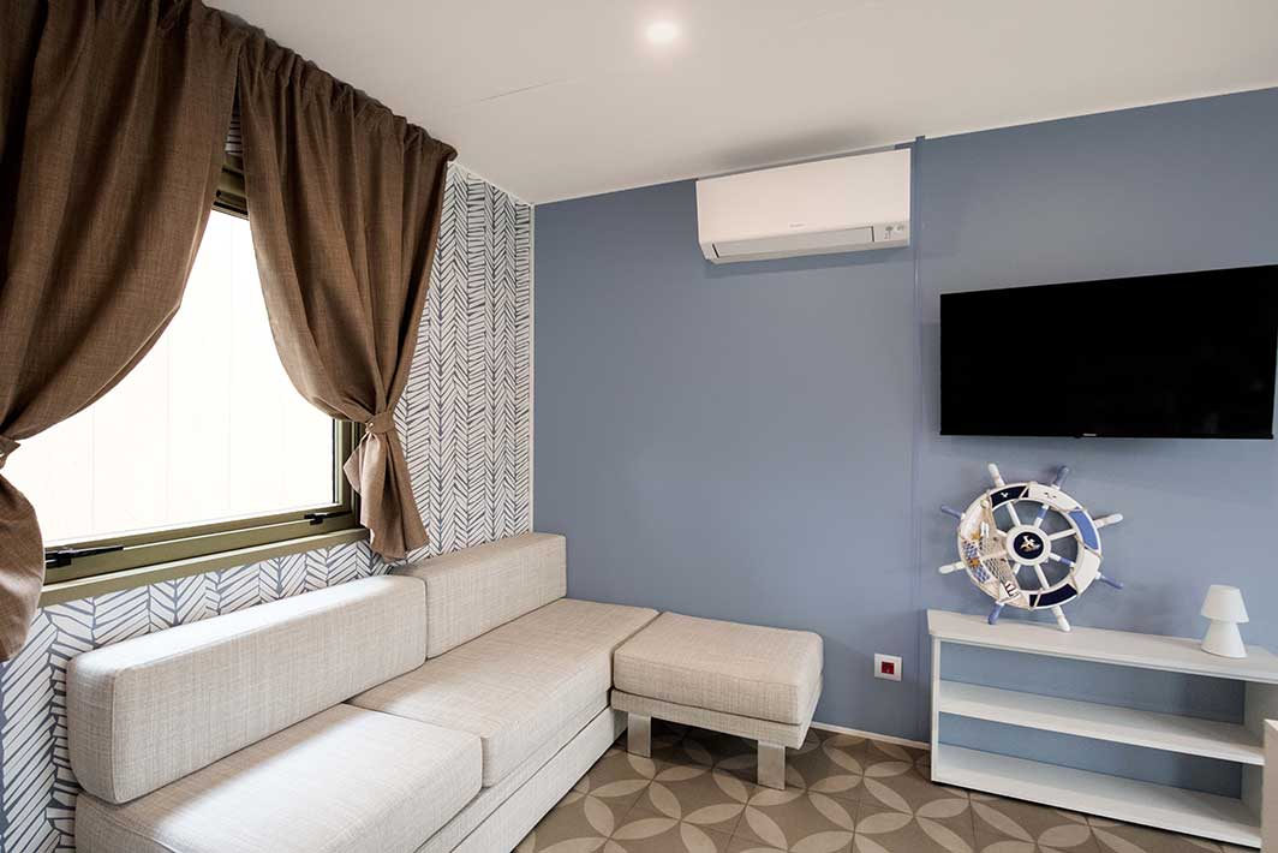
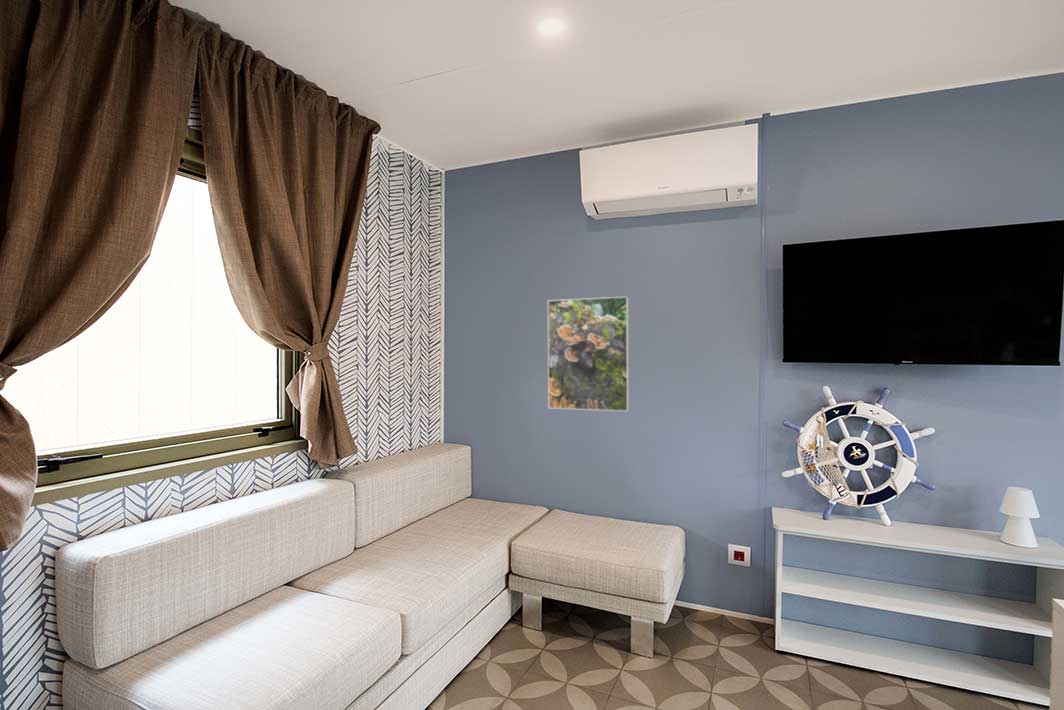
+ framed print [547,295,630,412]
